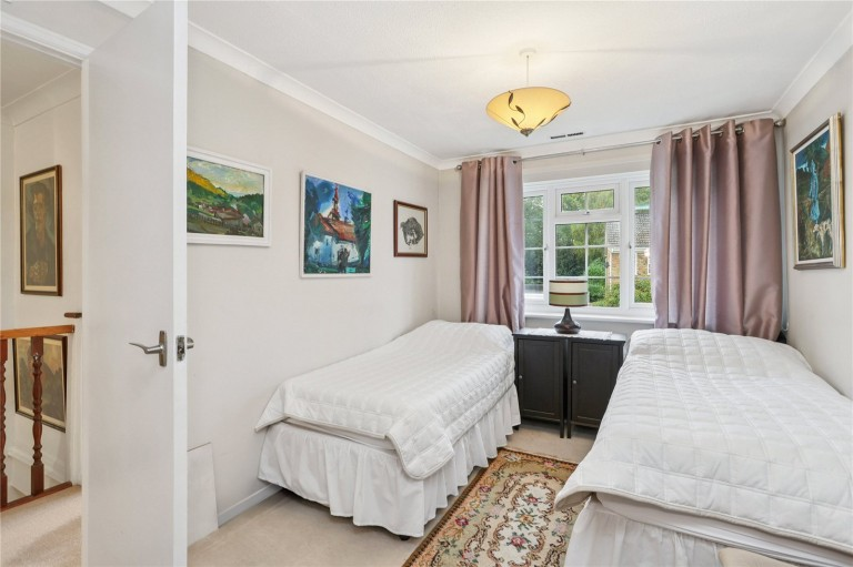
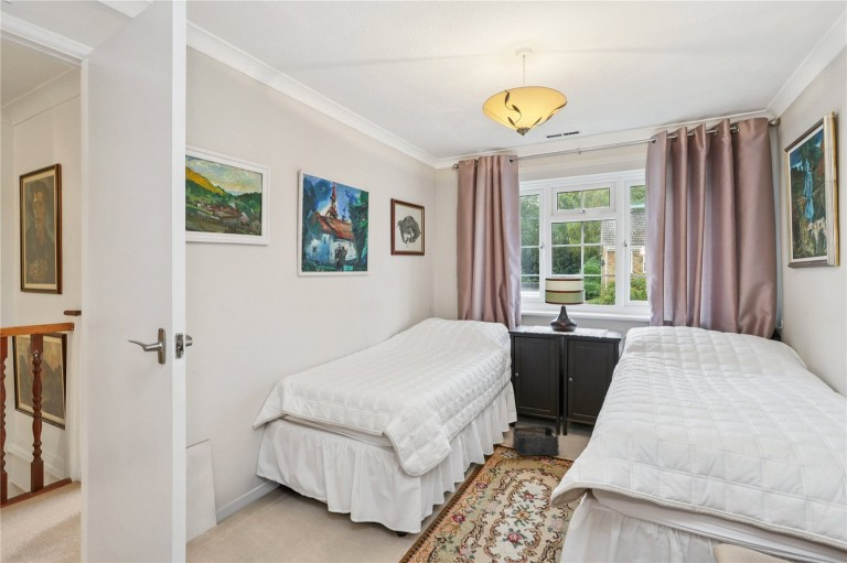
+ storage bin [512,425,560,457]
